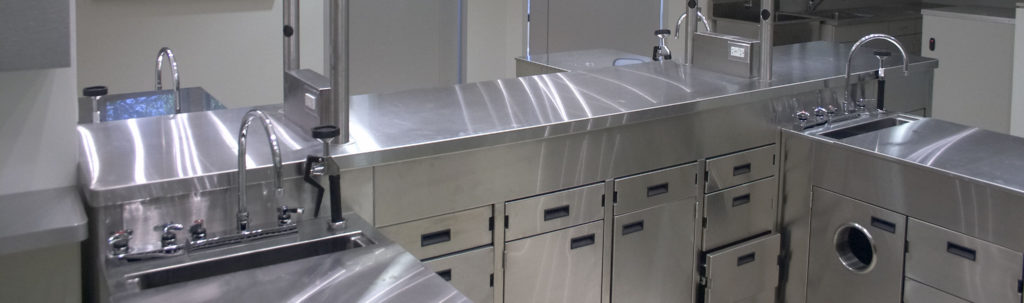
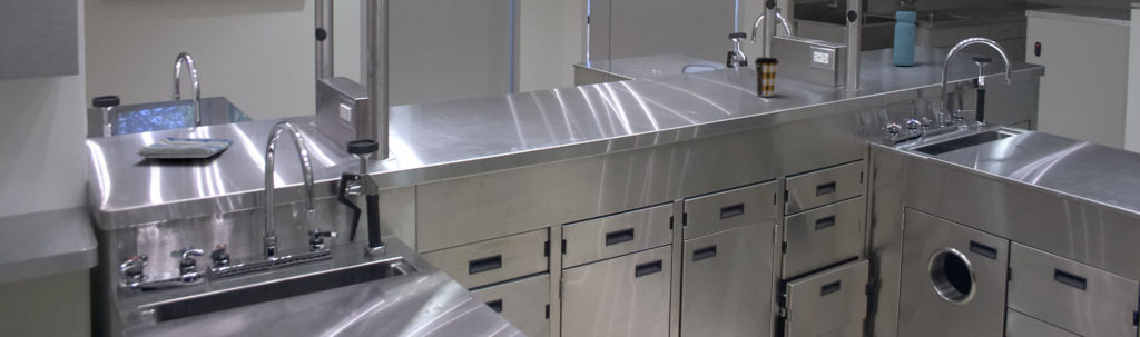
+ dish towel [136,136,234,159]
+ water bottle [893,0,917,67]
+ coffee cup [753,57,779,97]
